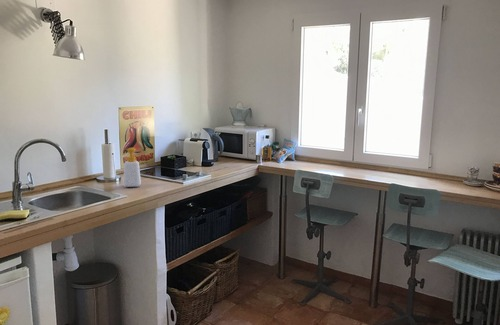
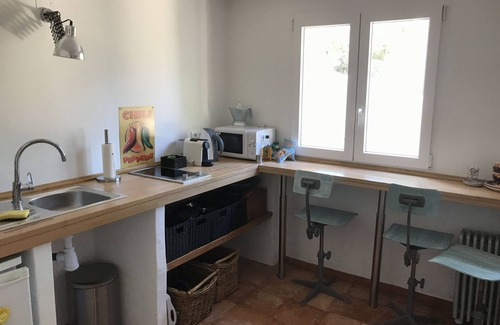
- soap bottle [122,147,142,188]
